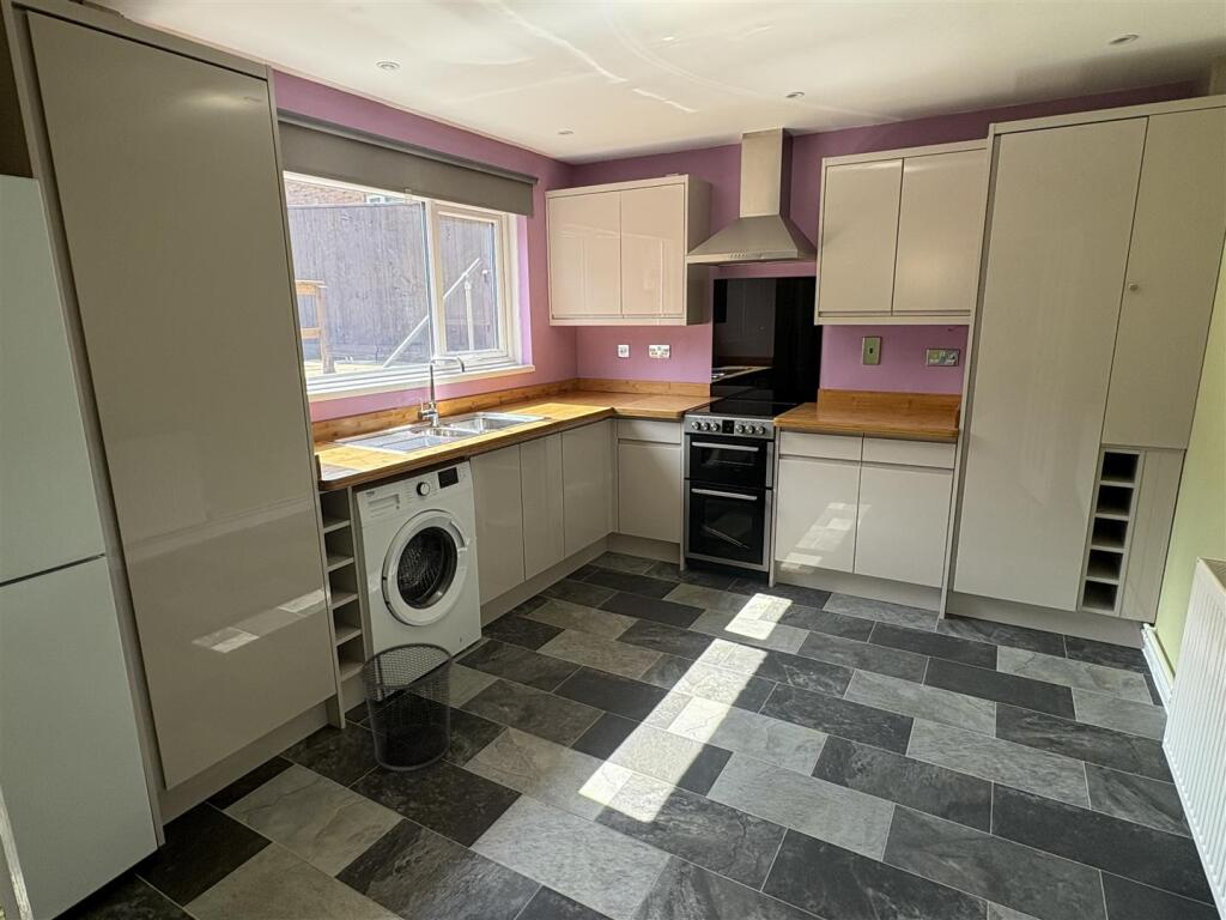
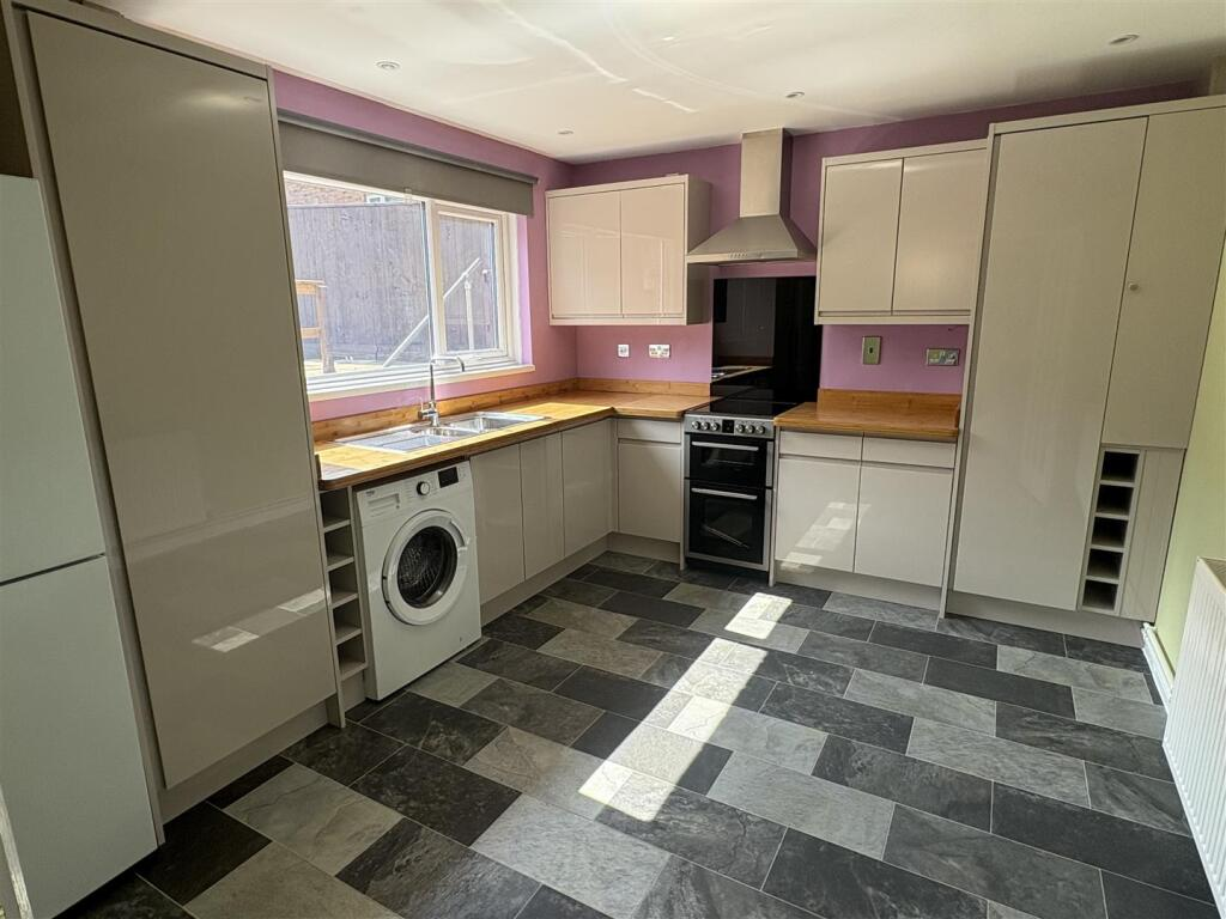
- waste bin [358,642,454,773]
